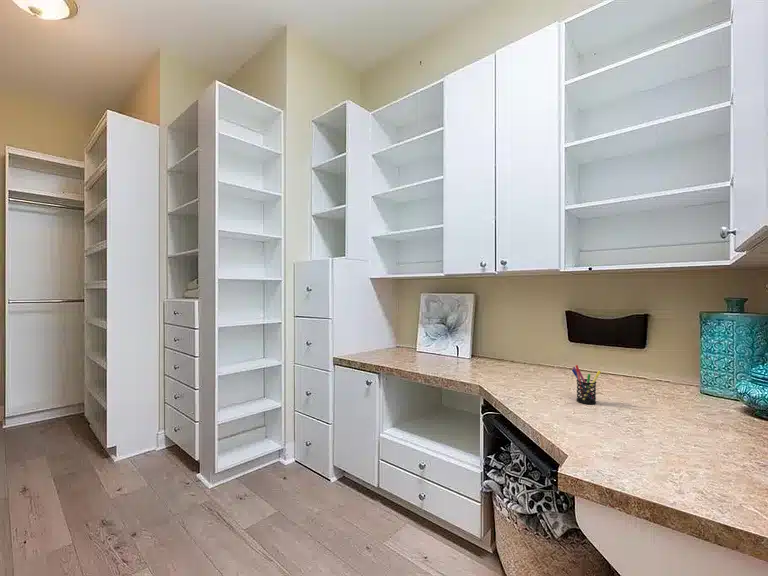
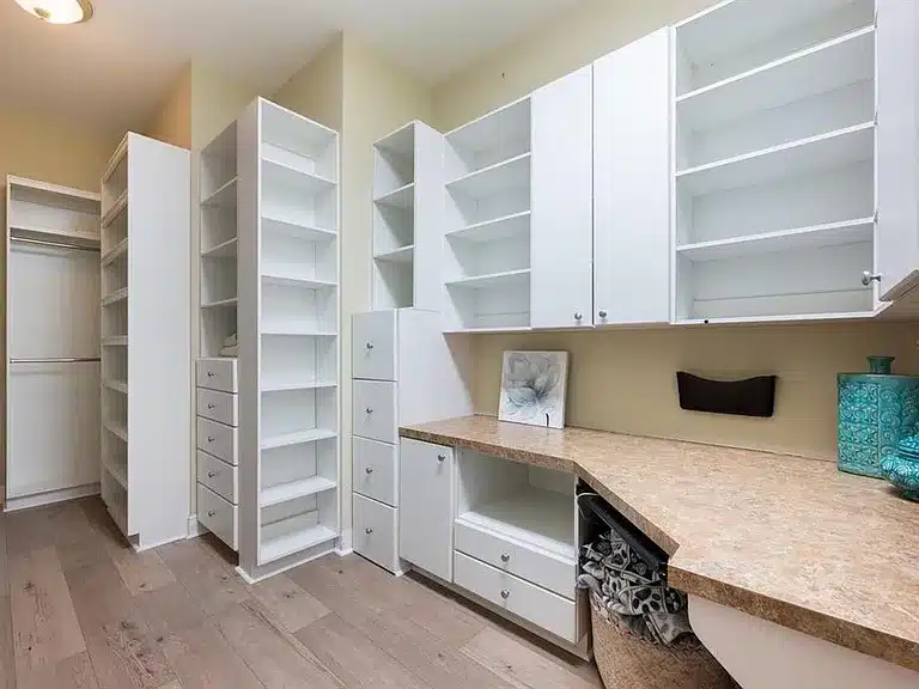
- pen holder [571,364,602,405]
